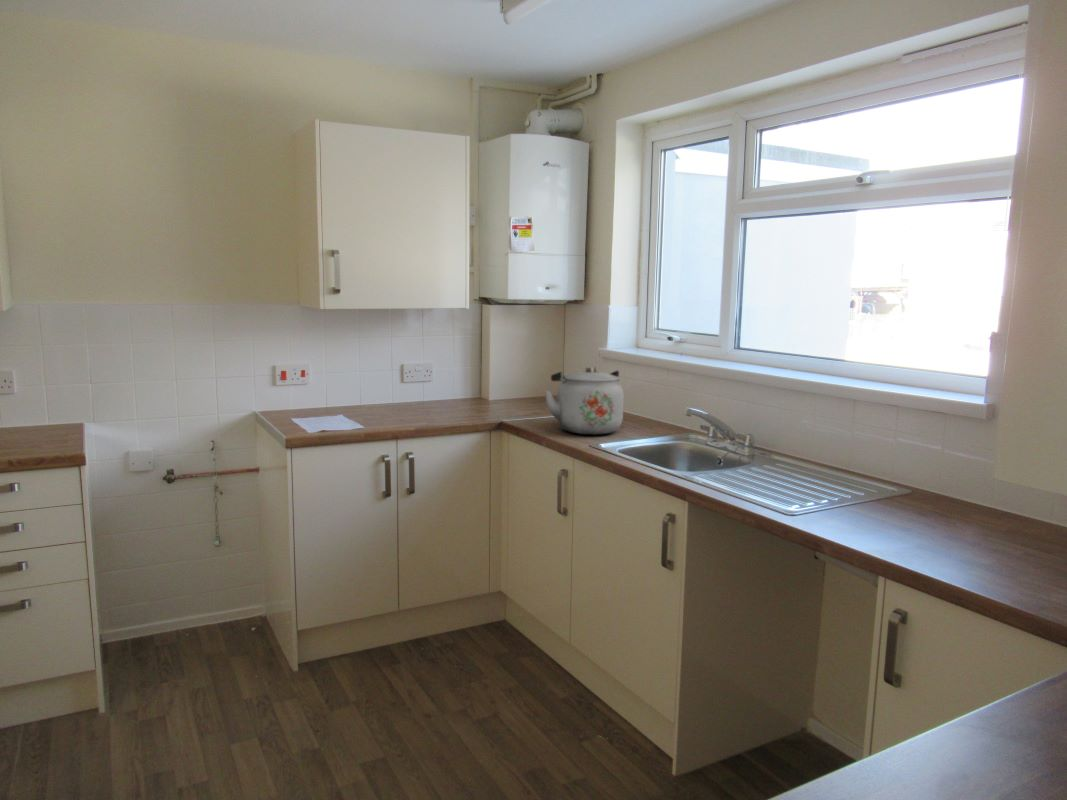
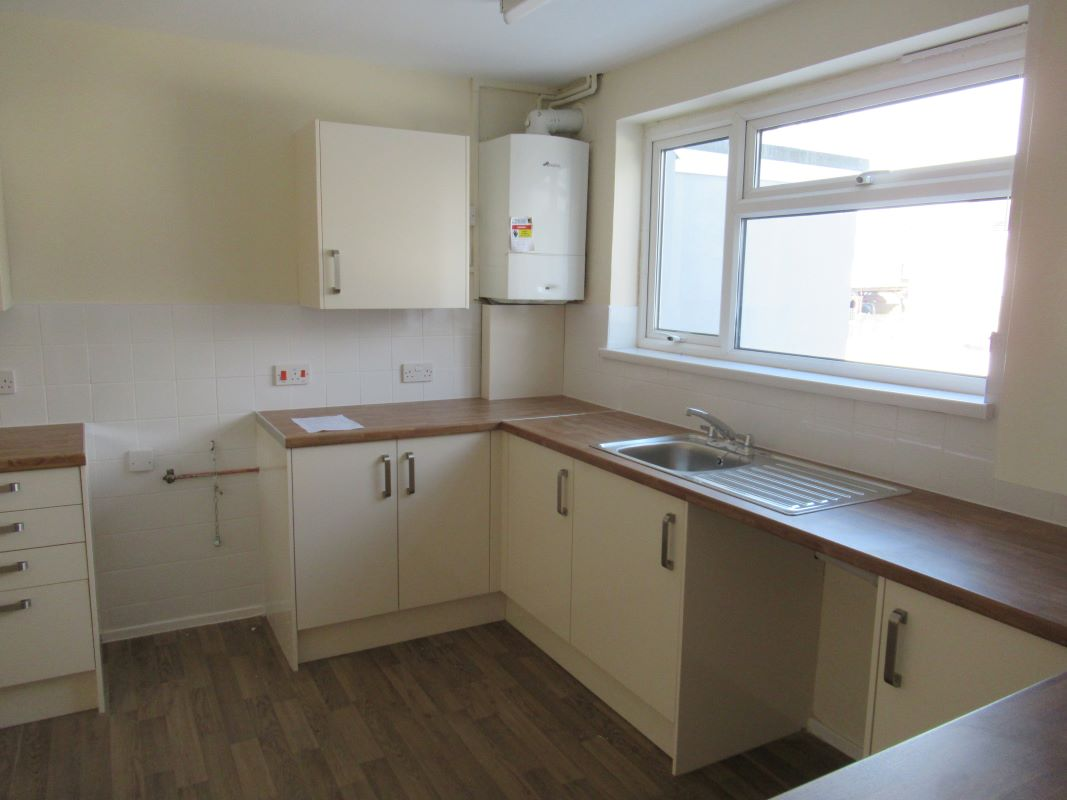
- kettle [544,366,625,436]
